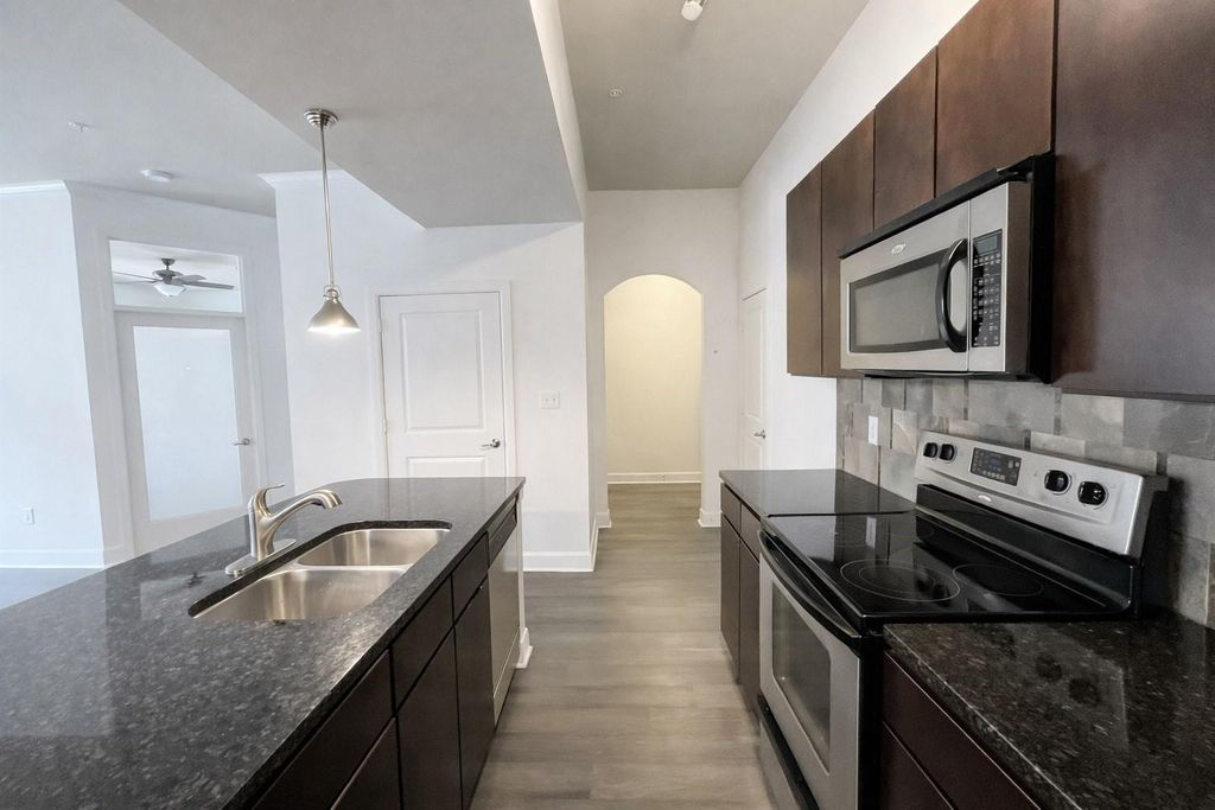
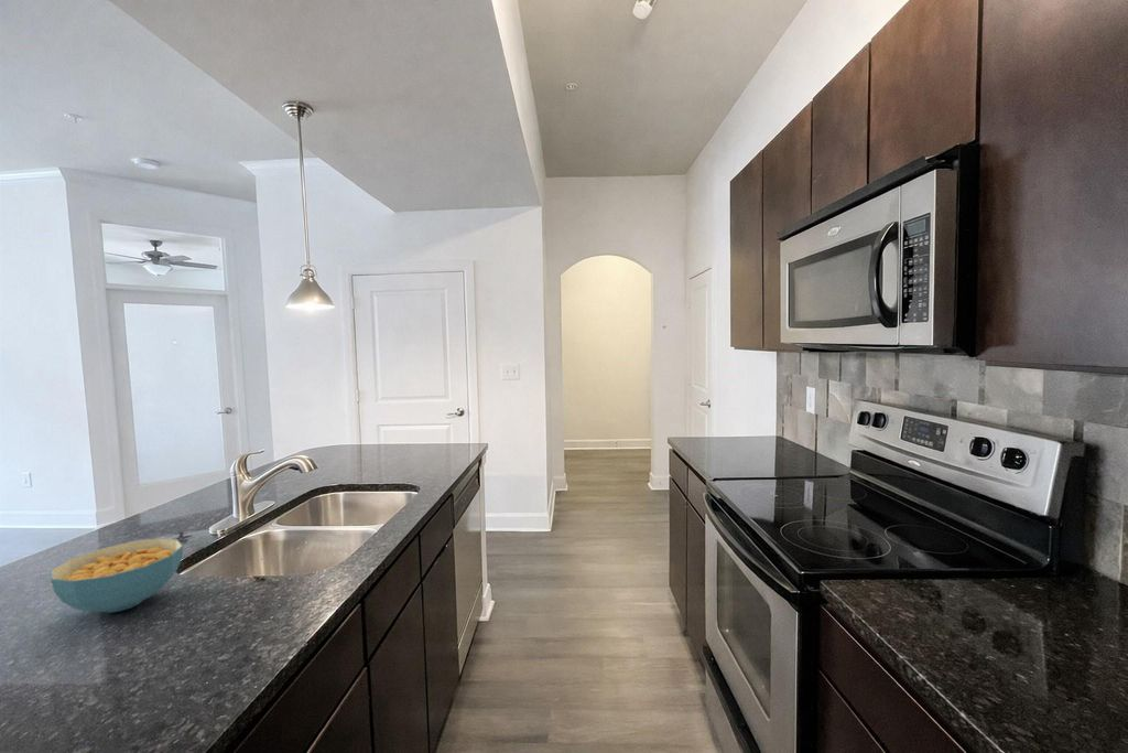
+ cereal bowl [48,537,184,614]
